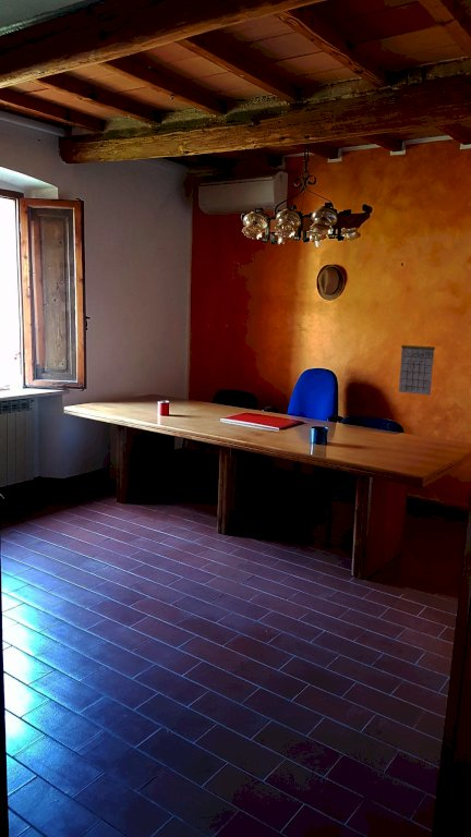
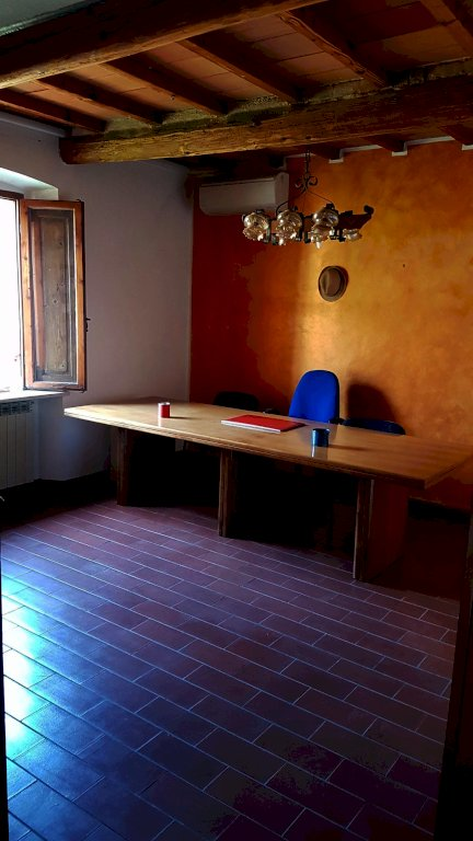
- calendar [398,336,436,397]
